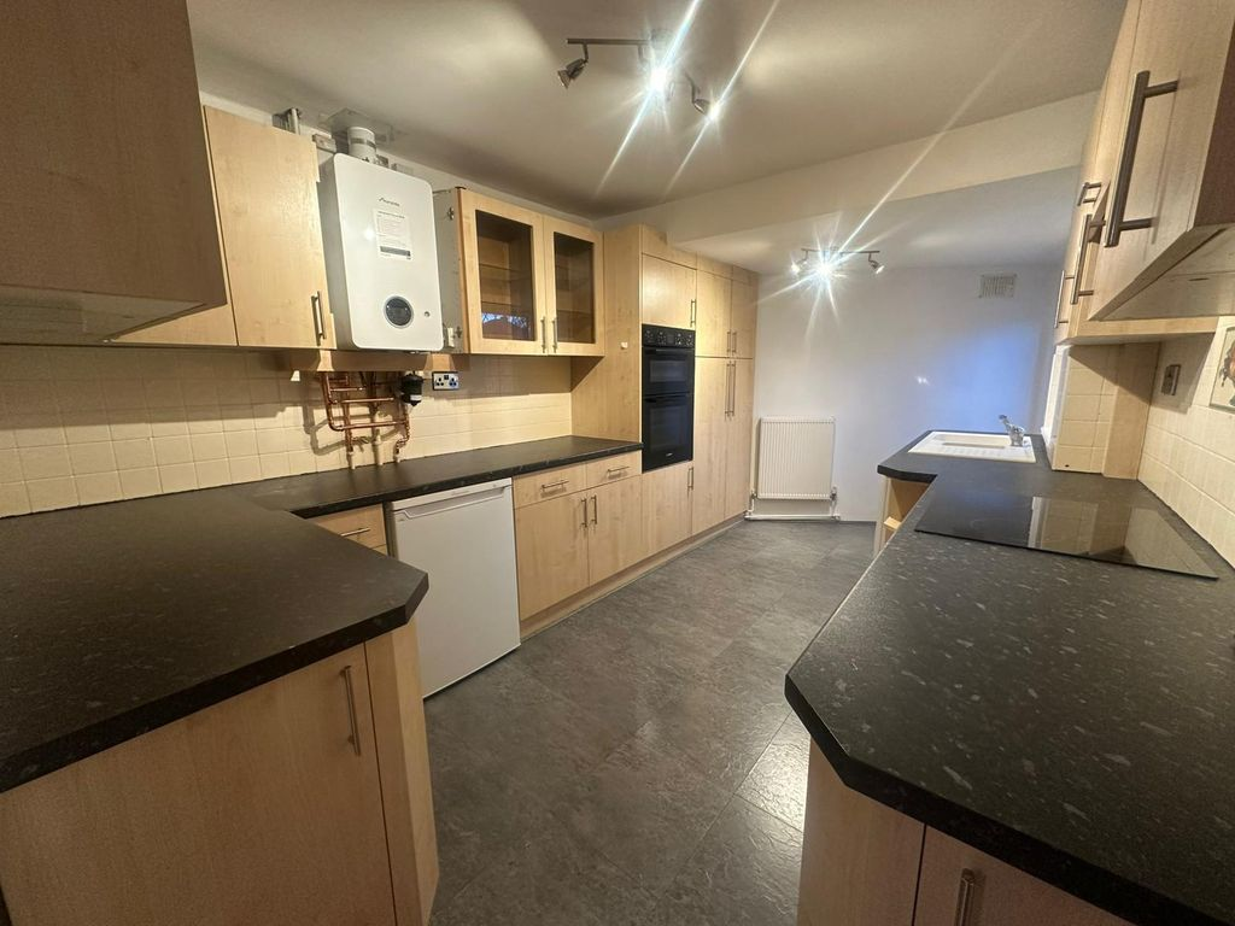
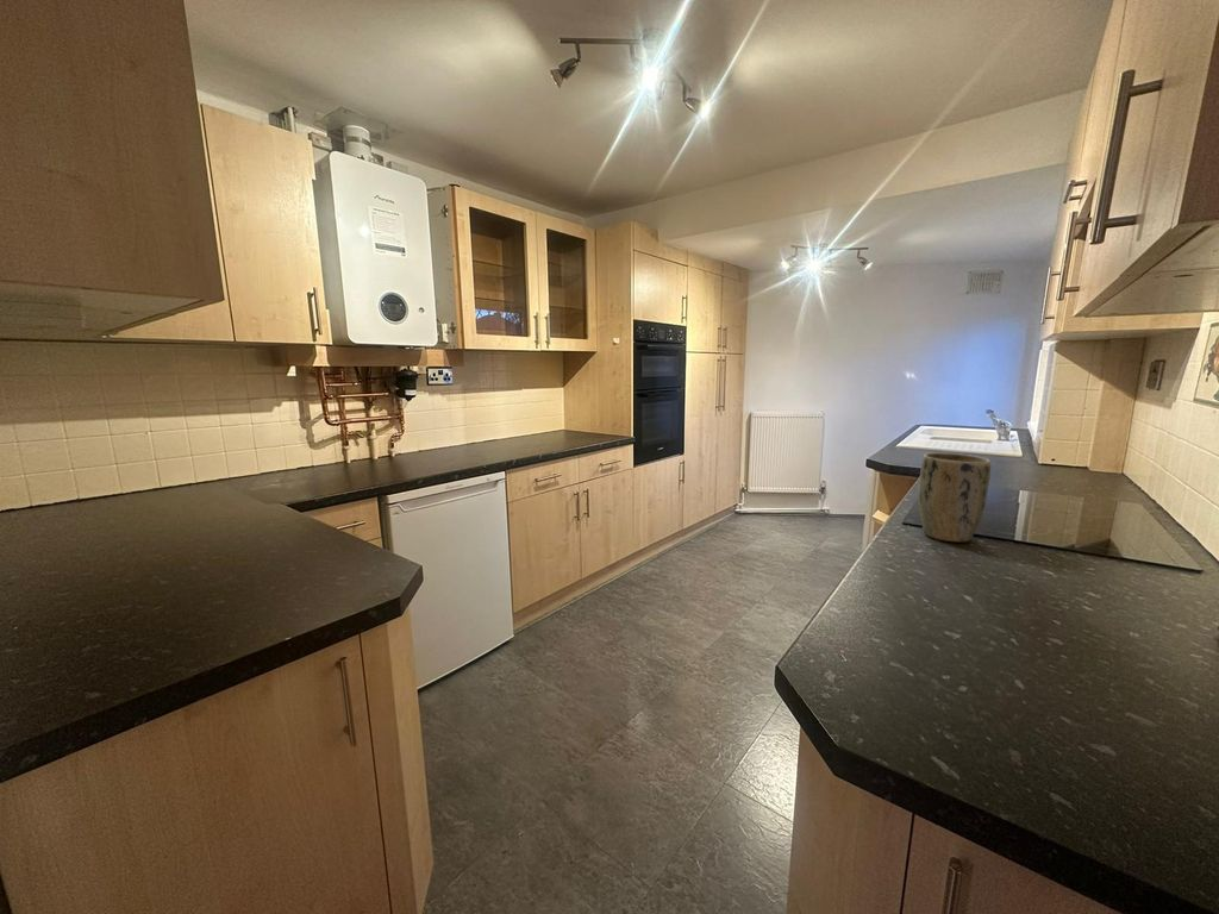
+ plant pot [918,451,992,543]
